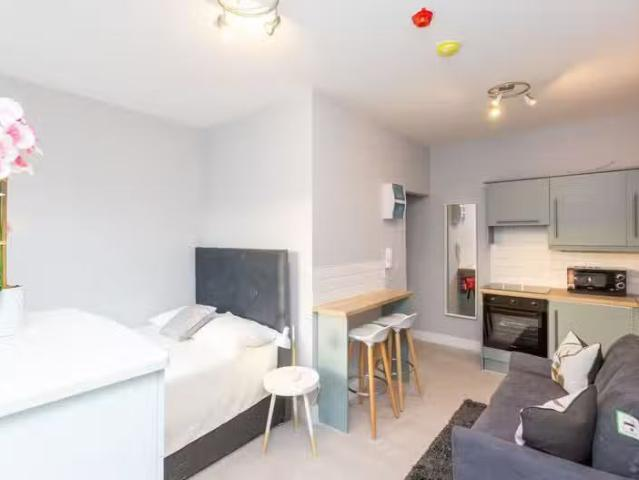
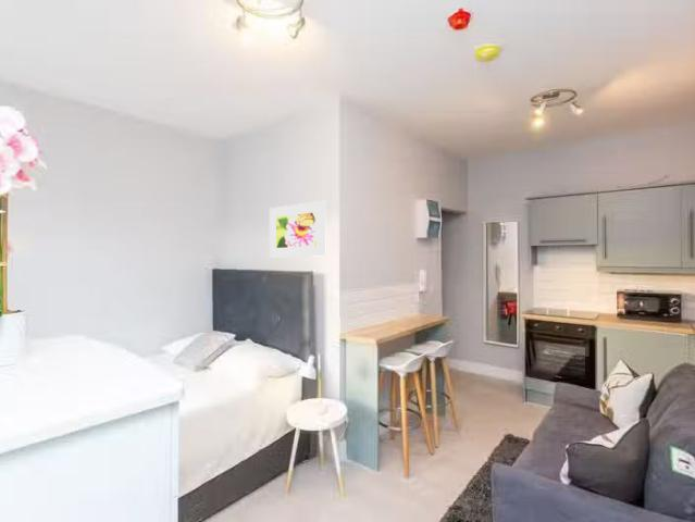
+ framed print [269,200,326,258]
